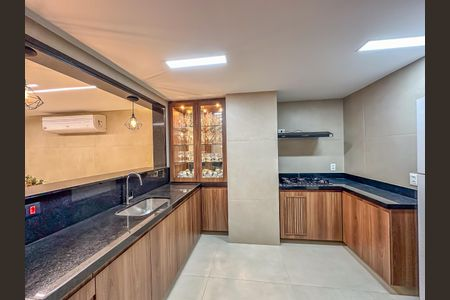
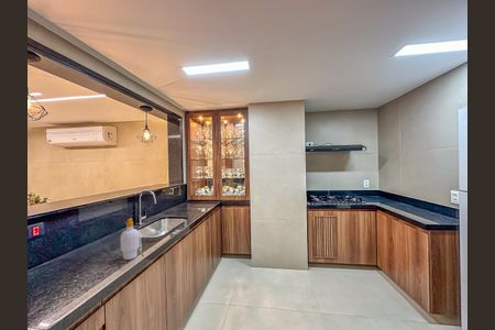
+ soap bottle [120,217,141,261]
